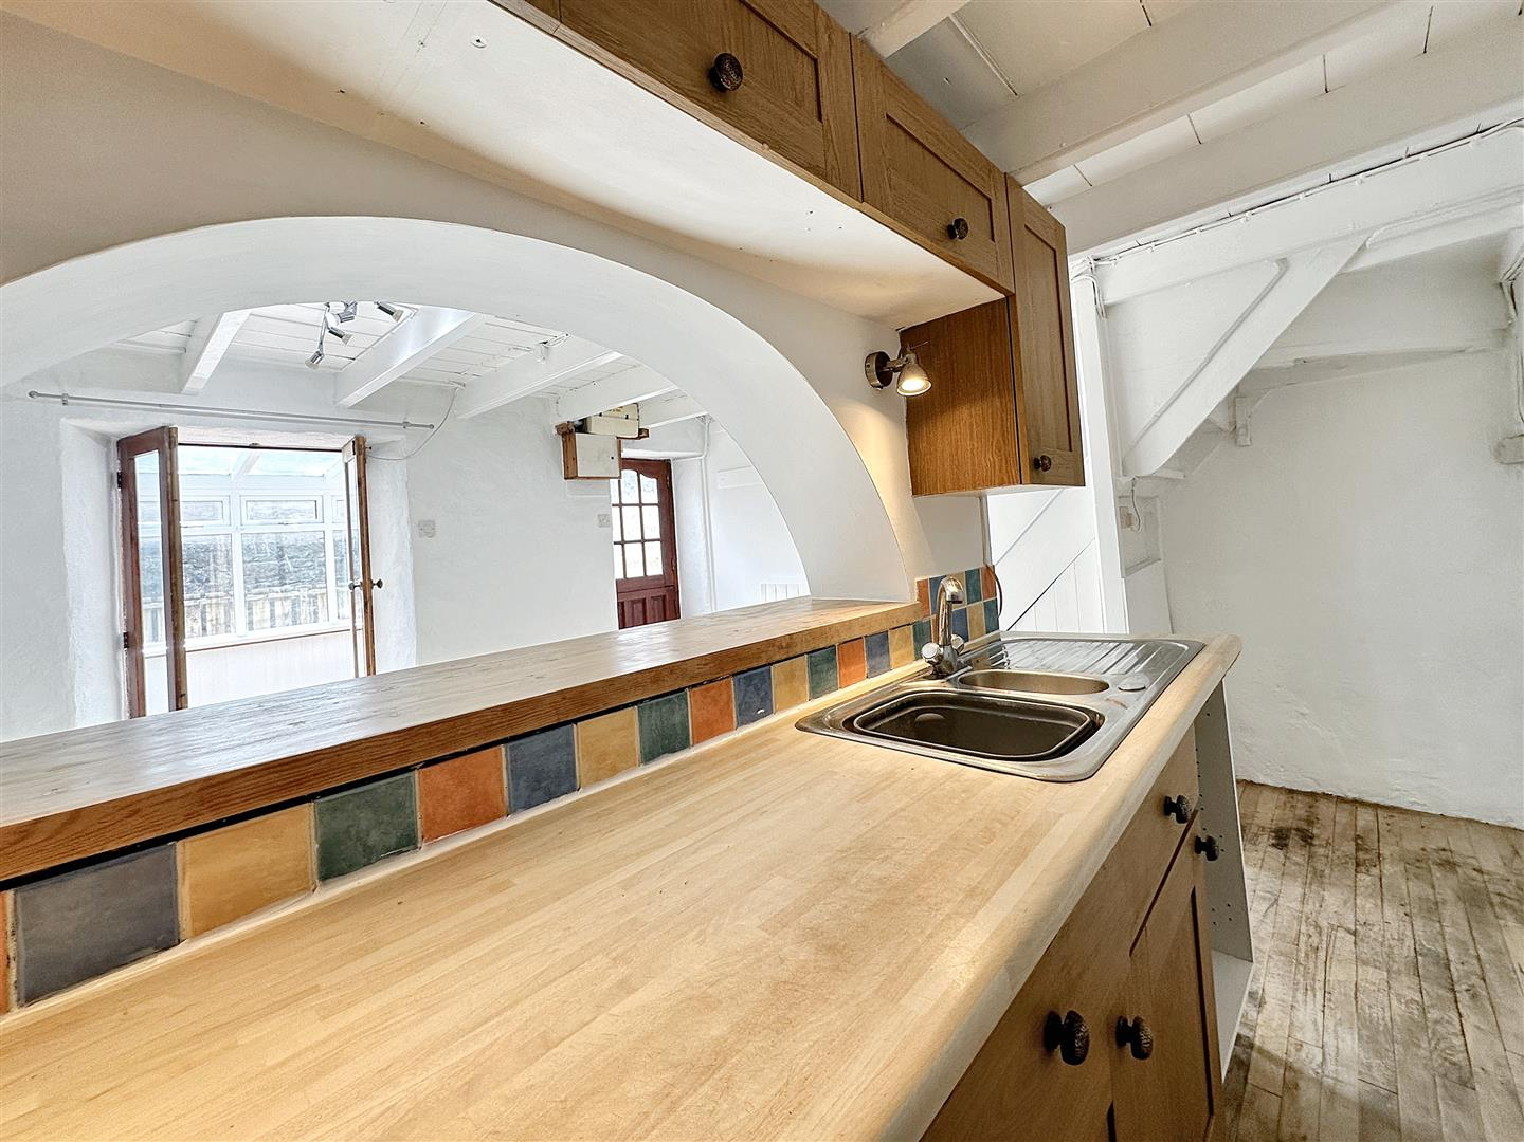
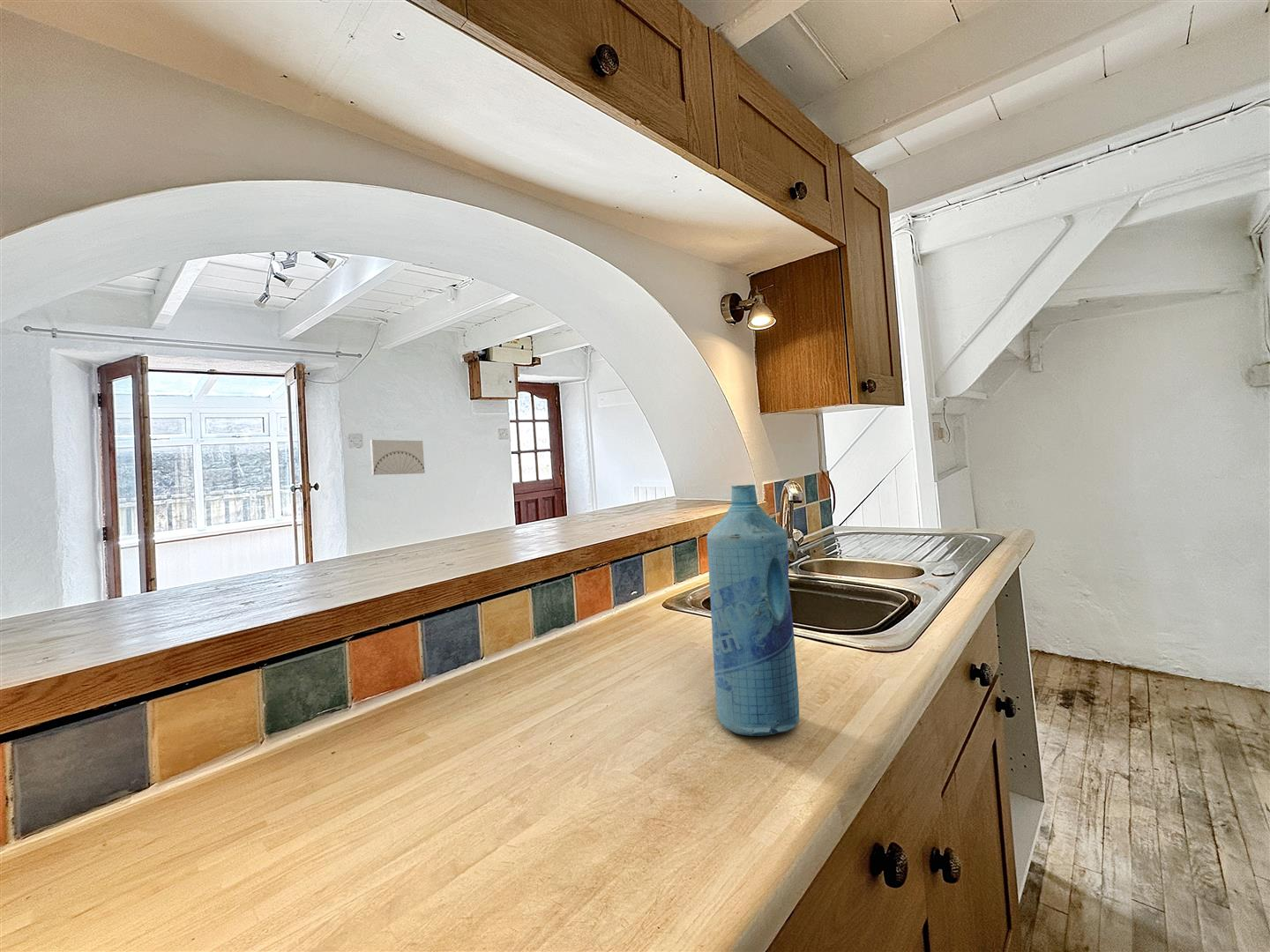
+ bottle [706,484,800,737]
+ wall art [370,439,425,476]
